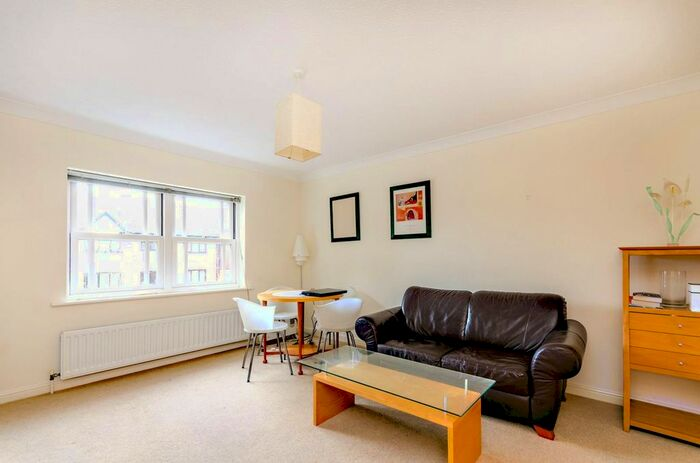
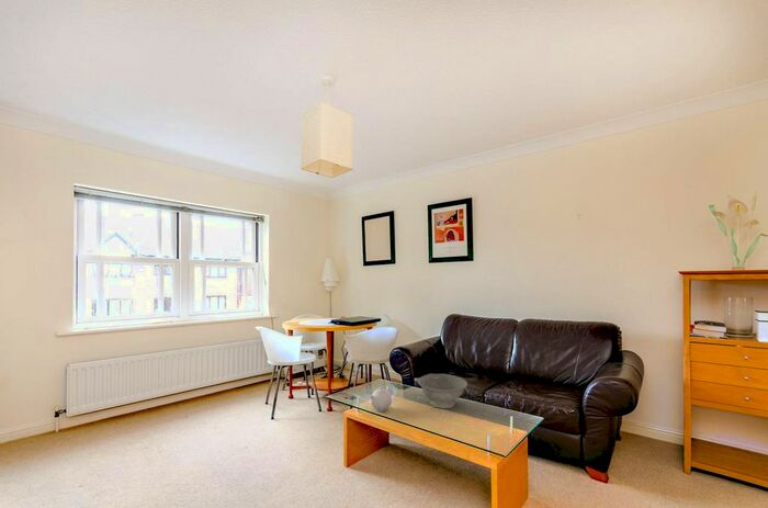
+ bowl [417,373,468,409]
+ teapot [369,385,393,413]
